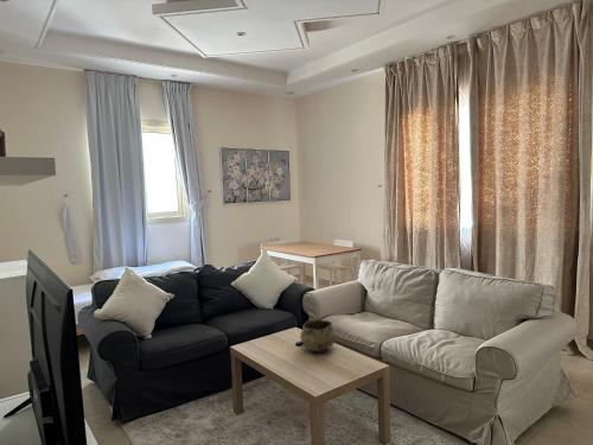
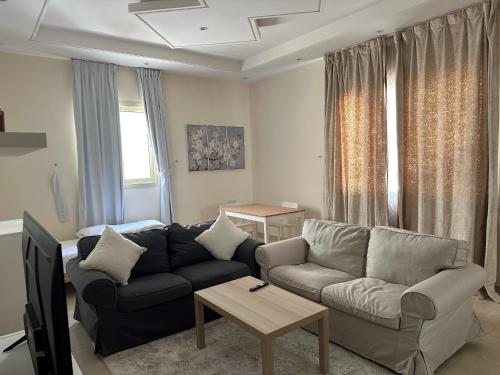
- decorative bowl [299,318,337,352]
